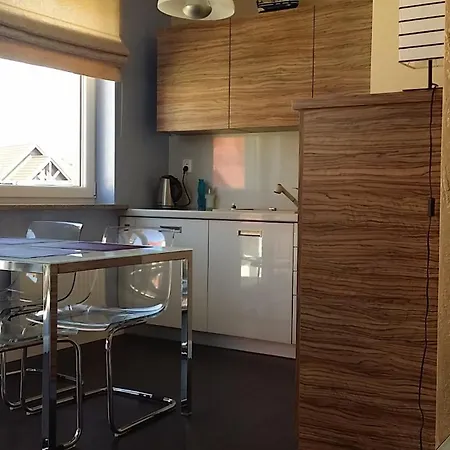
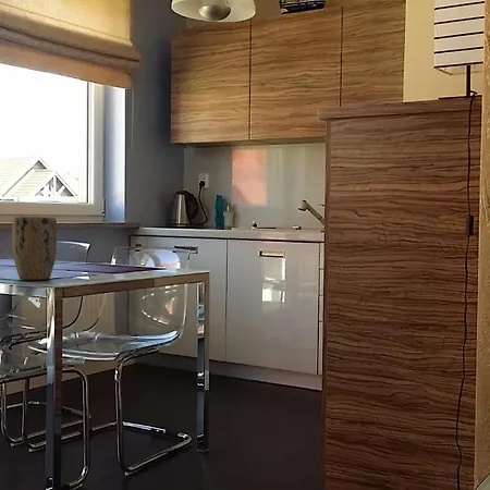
+ plant pot [11,216,58,281]
